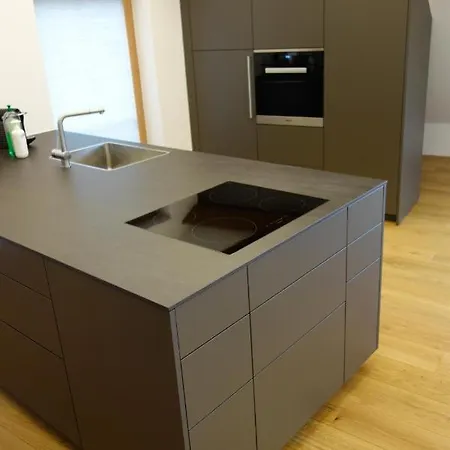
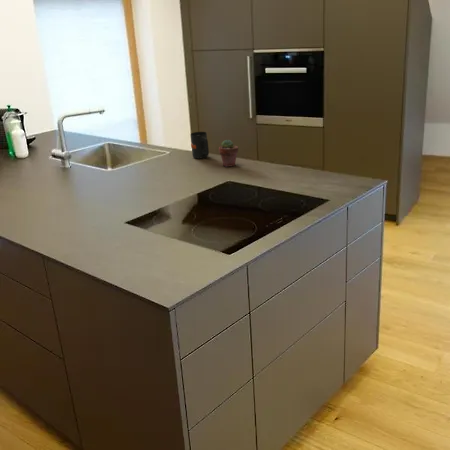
+ potted succulent [218,139,239,168]
+ mug [190,131,210,159]
